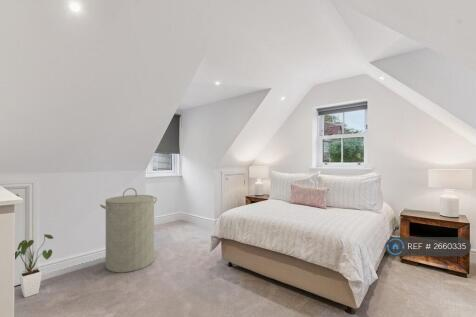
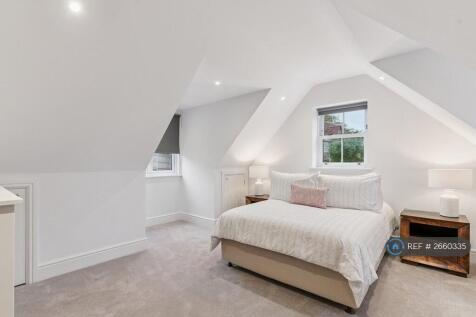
- house plant [14,233,55,299]
- laundry hamper [99,187,158,274]
